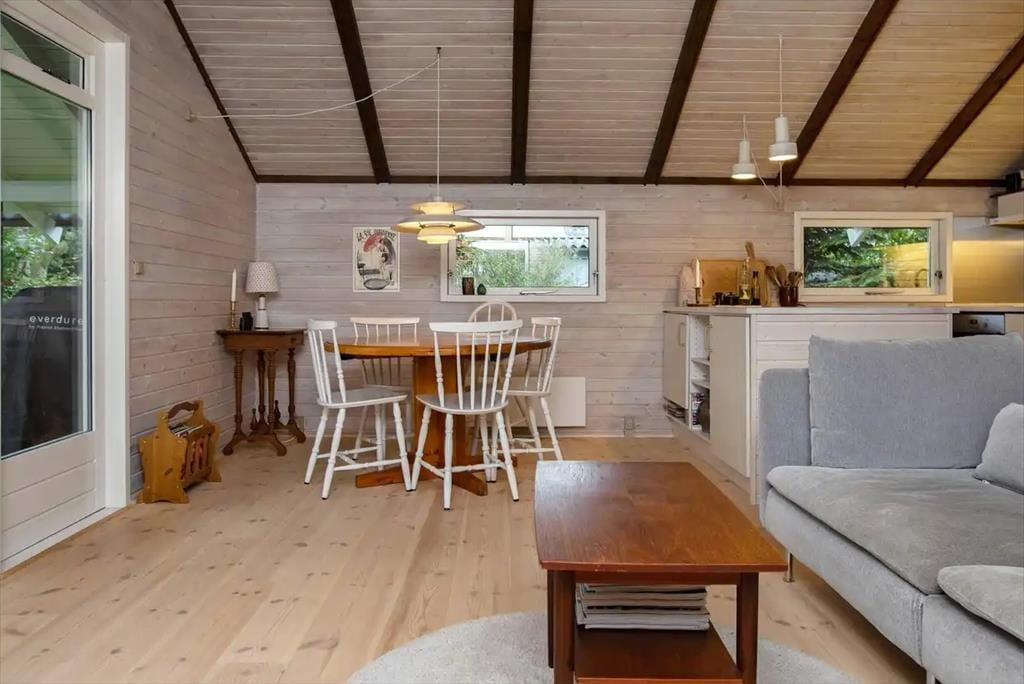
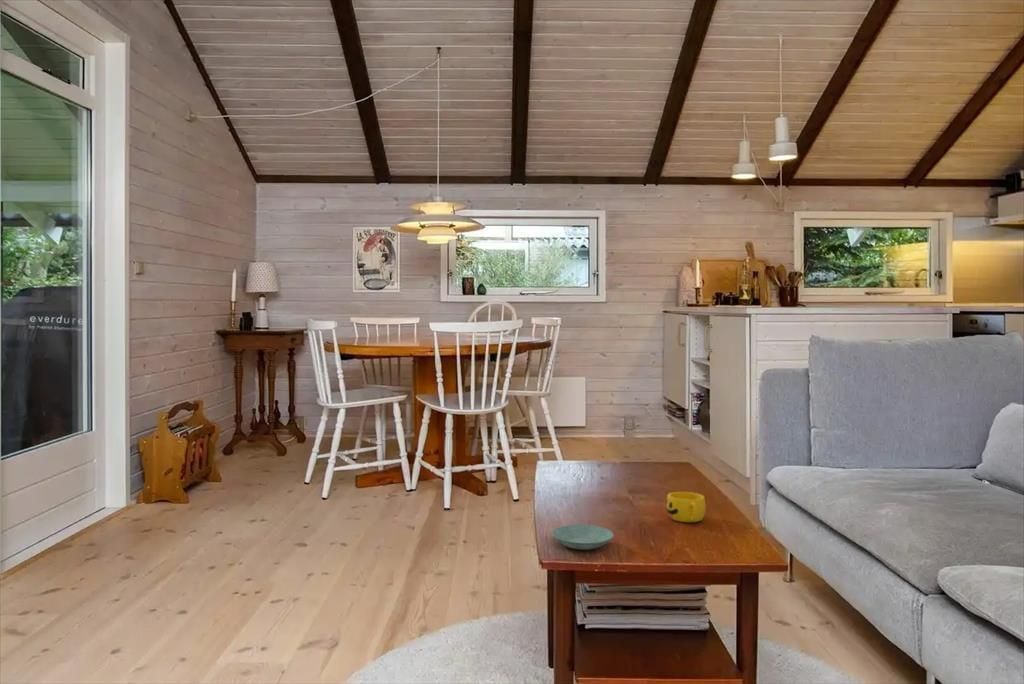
+ saucer [551,524,614,551]
+ cup [665,491,706,523]
